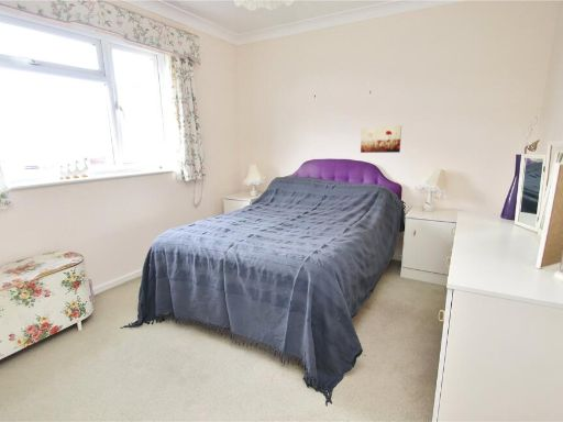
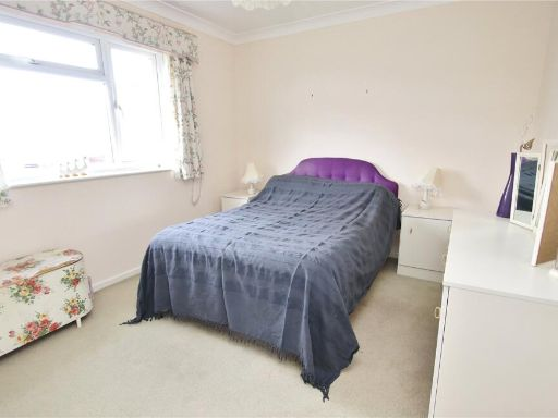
- wall art [360,125,402,154]
